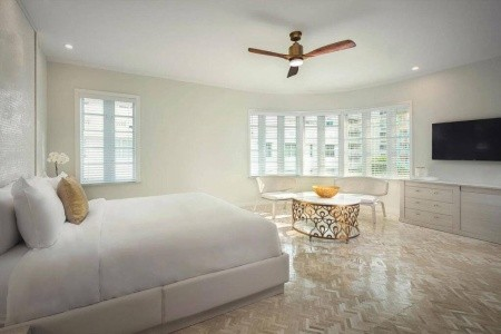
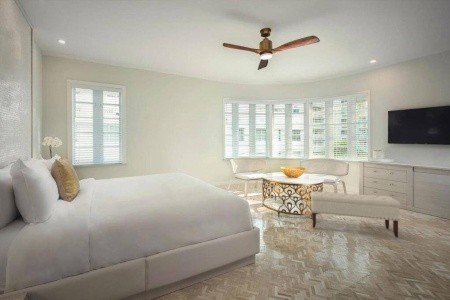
+ bench [310,191,401,238]
